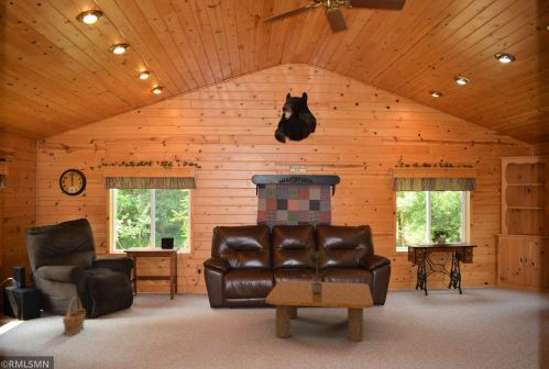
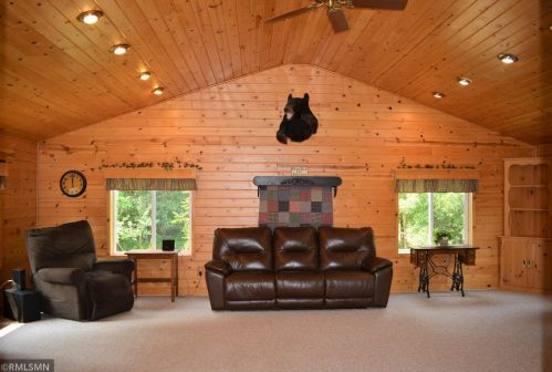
- potted plant [303,248,328,293]
- basket [62,295,87,337]
- coffee table [265,280,374,343]
